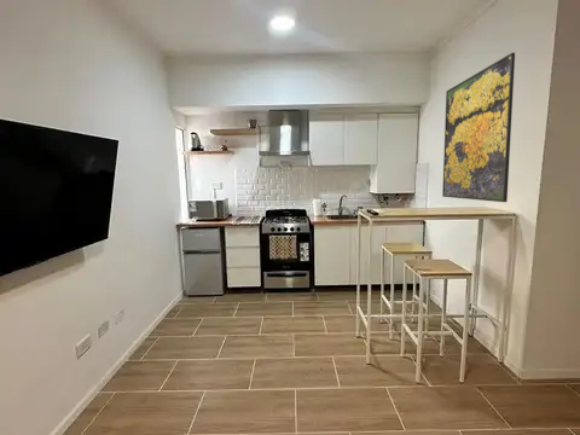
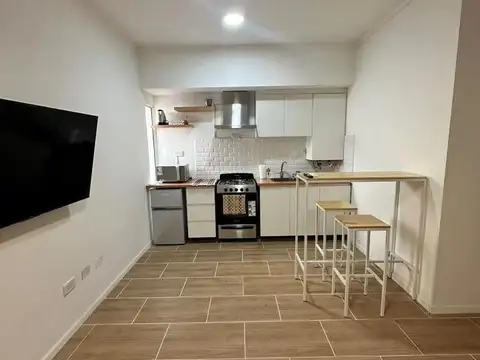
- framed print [441,52,516,203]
